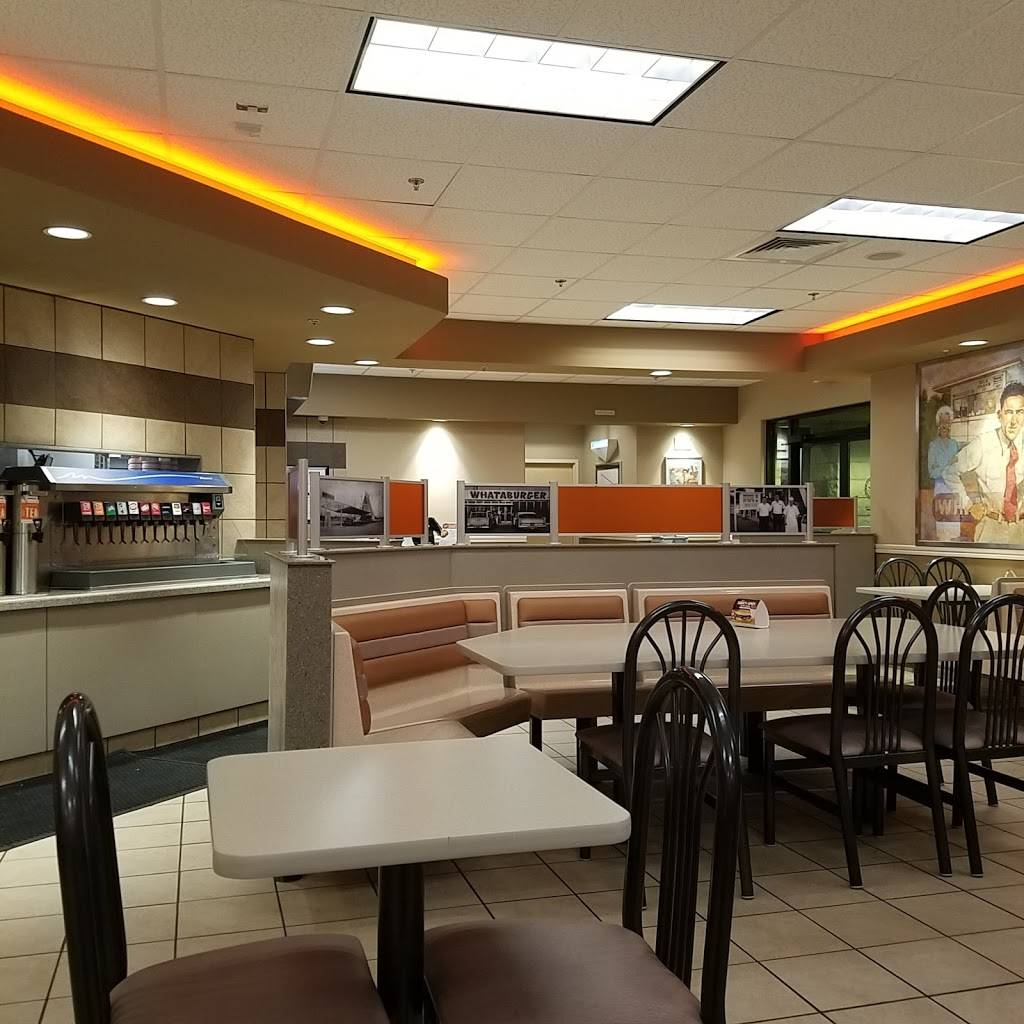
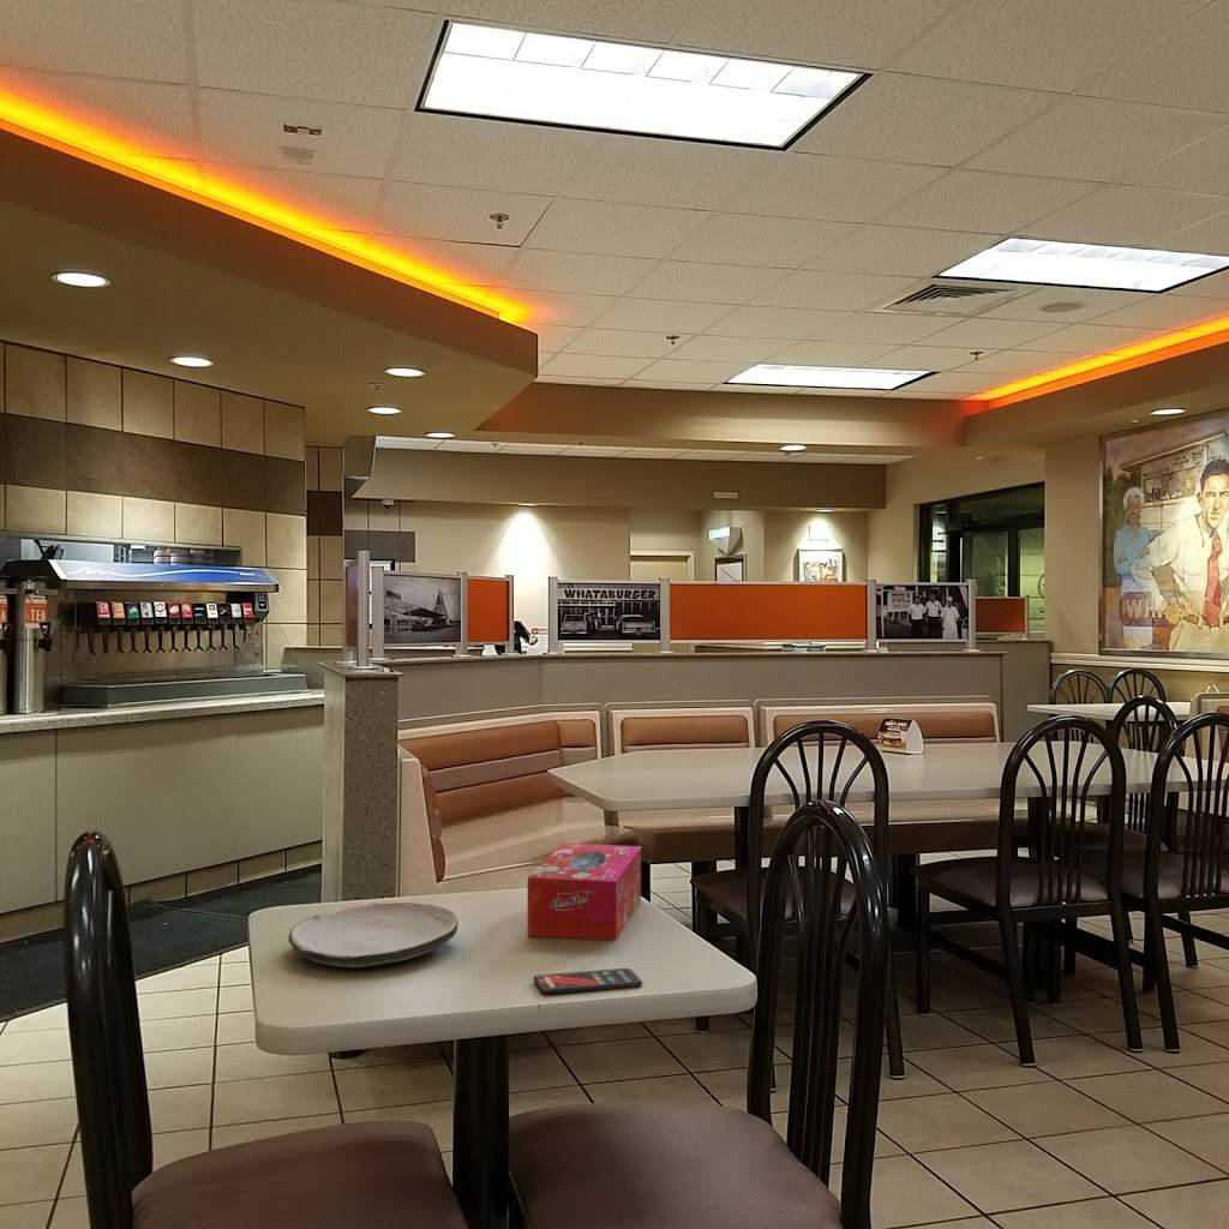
+ smartphone [533,967,643,995]
+ tissue box [527,843,642,942]
+ plate [287,901,460,969]
